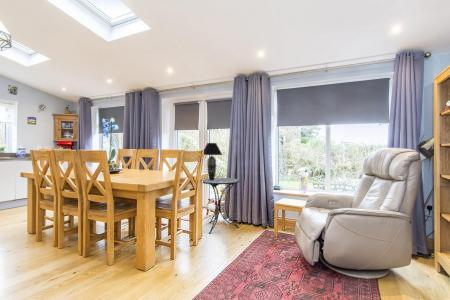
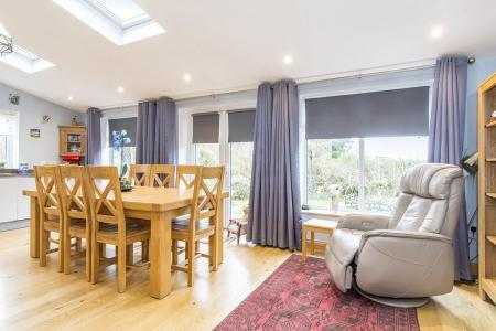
- table lamp [203,142,223,181]
- side table [202,177,241,234]
